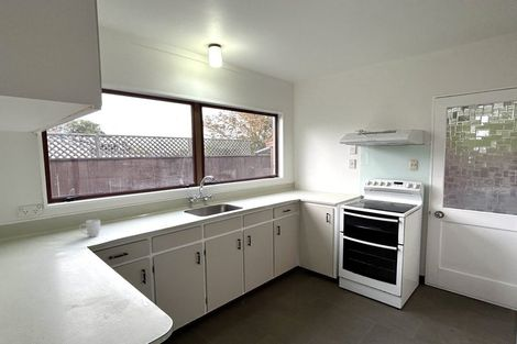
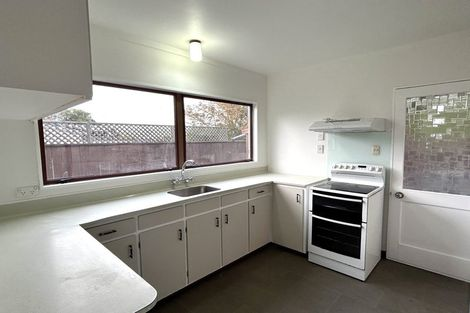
- mug [78,219,101,238]
